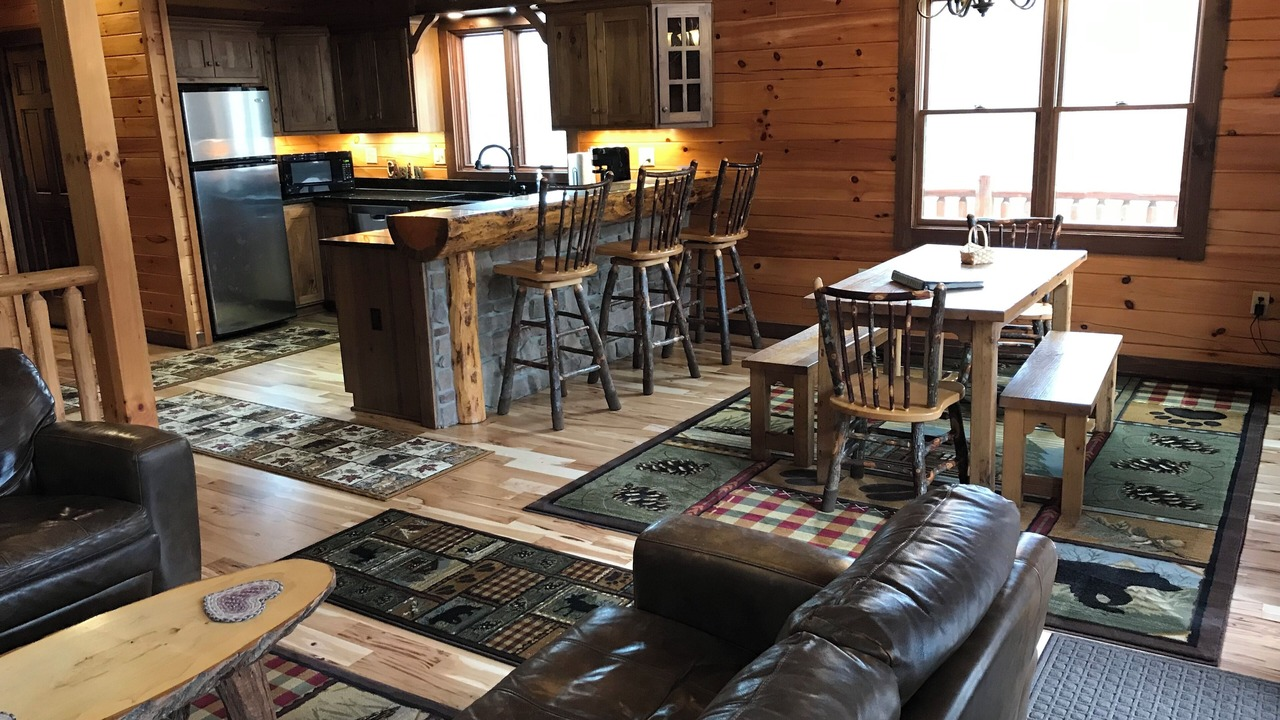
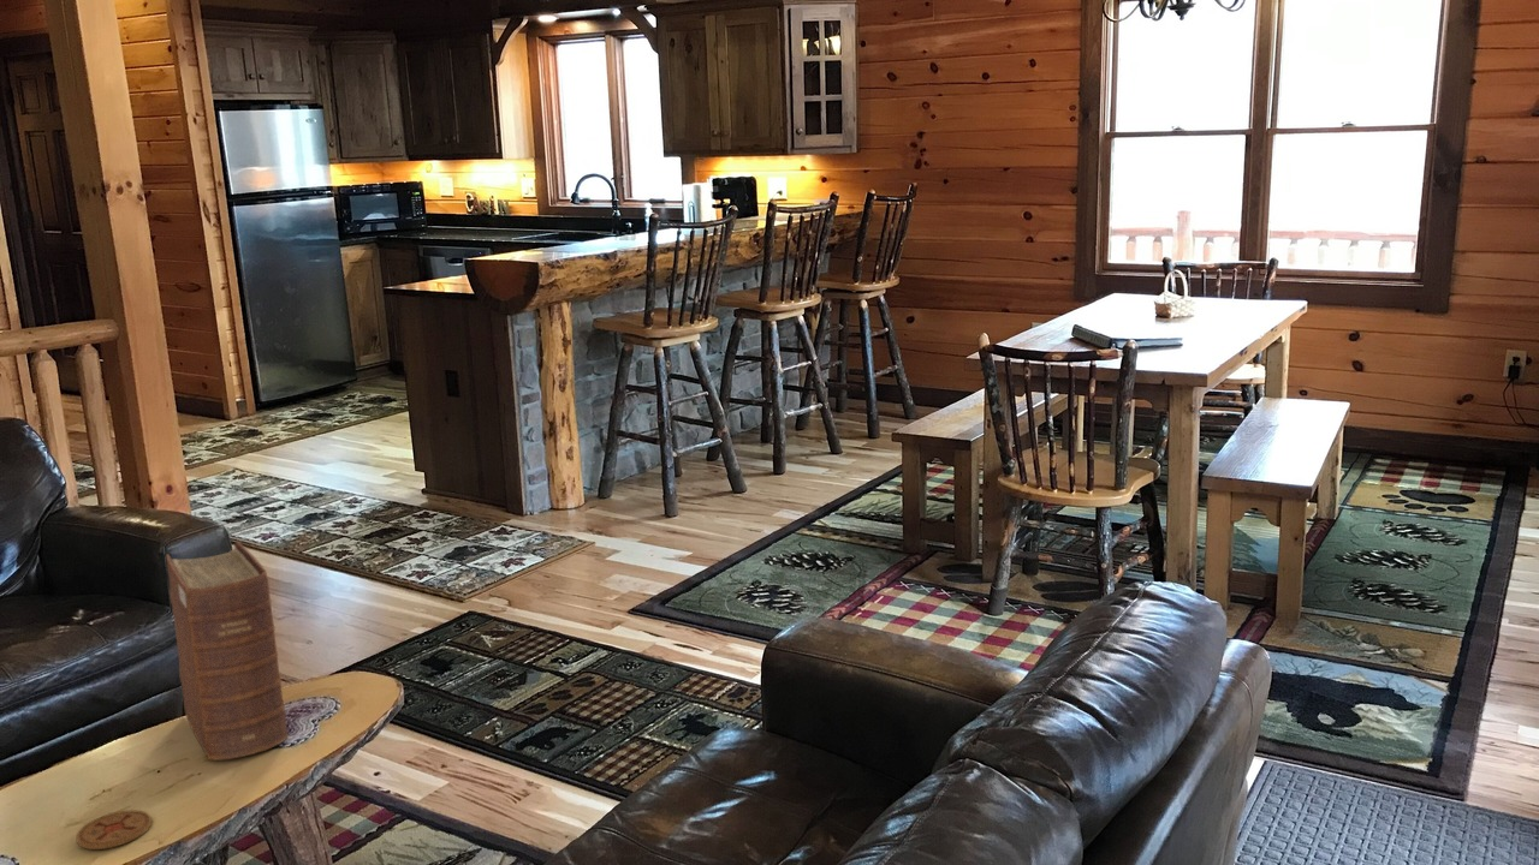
+ coaster [75,809,153,851]
+ book [165,541,289,762]
